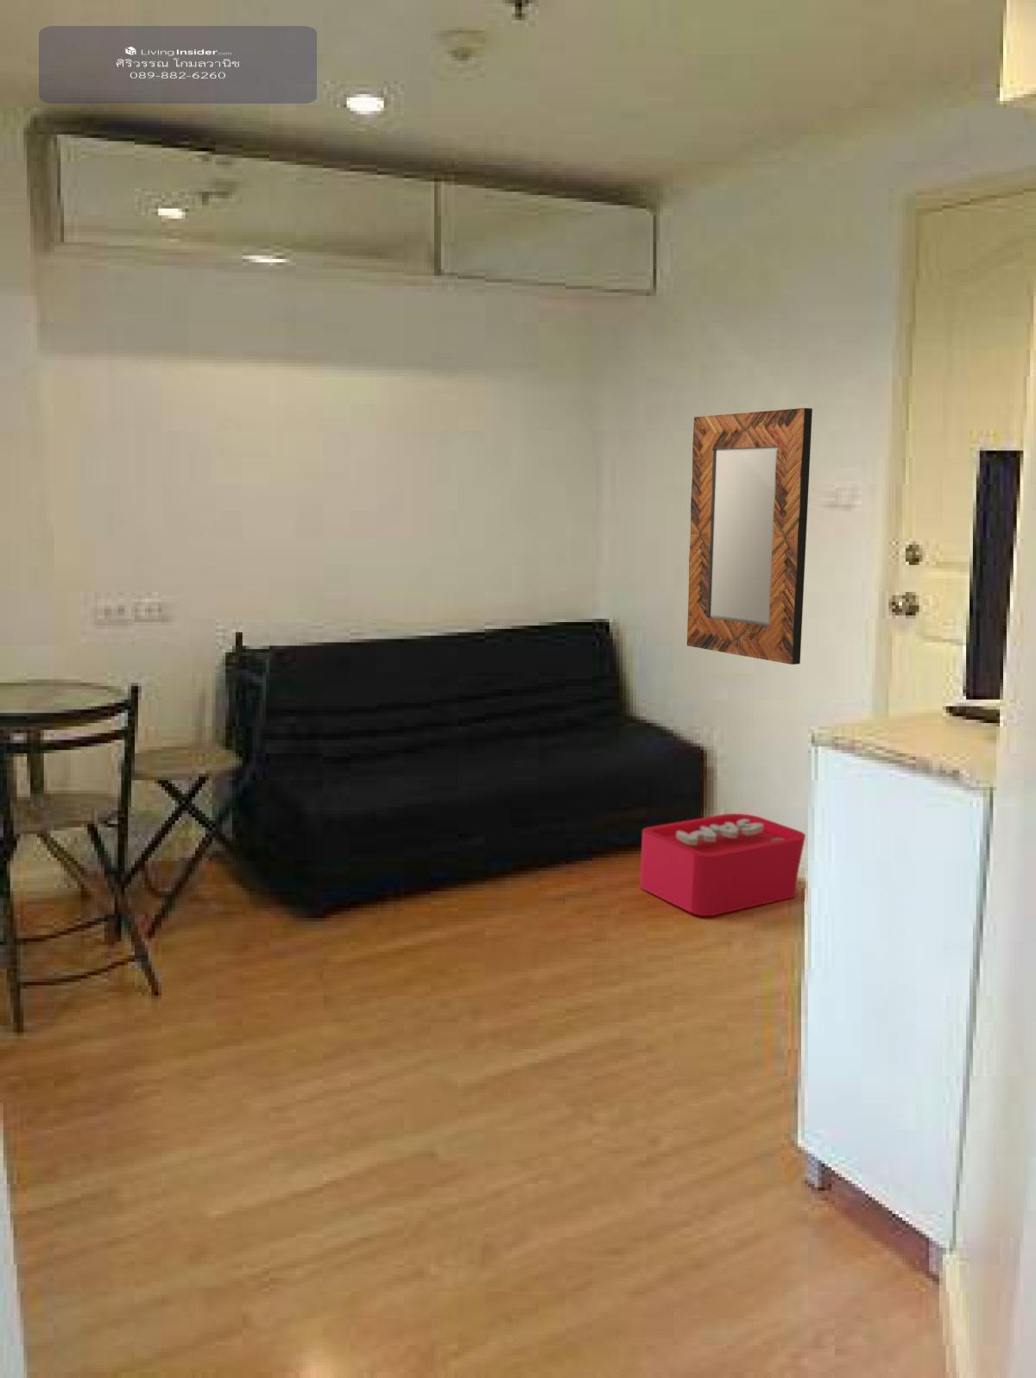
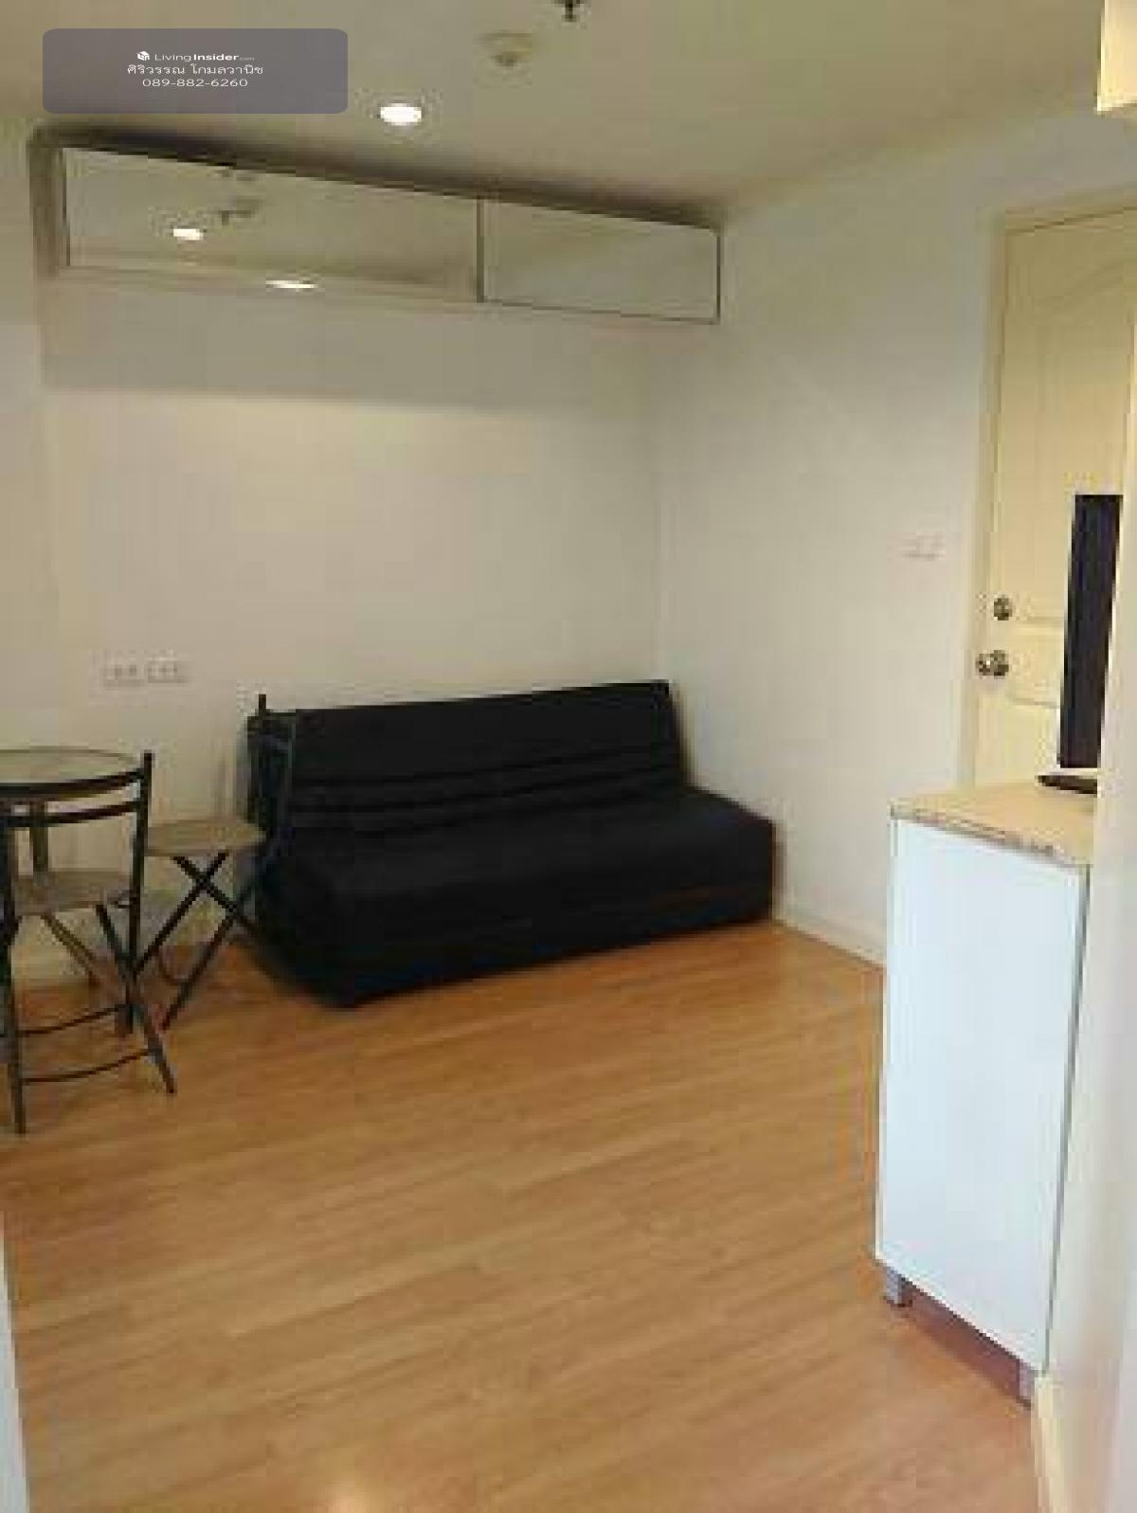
- home mirror [687,407,813,666]
- storage bin [639,812,806,917]
